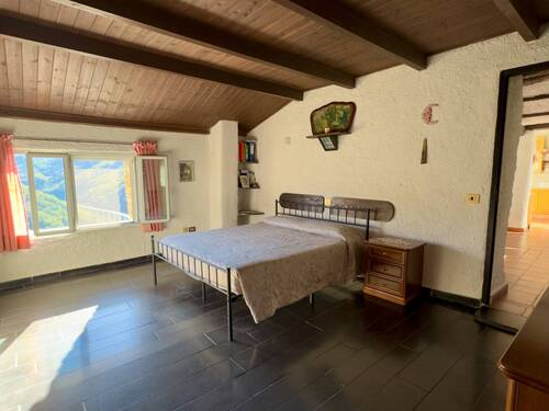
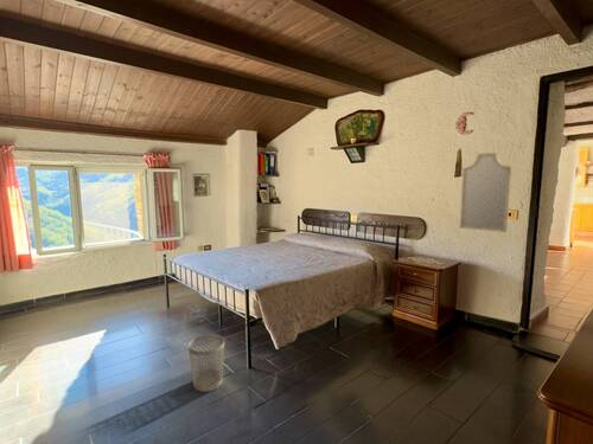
+ home mirror [459,152,512,233]
+ wastebasket [187,333,225,393]
